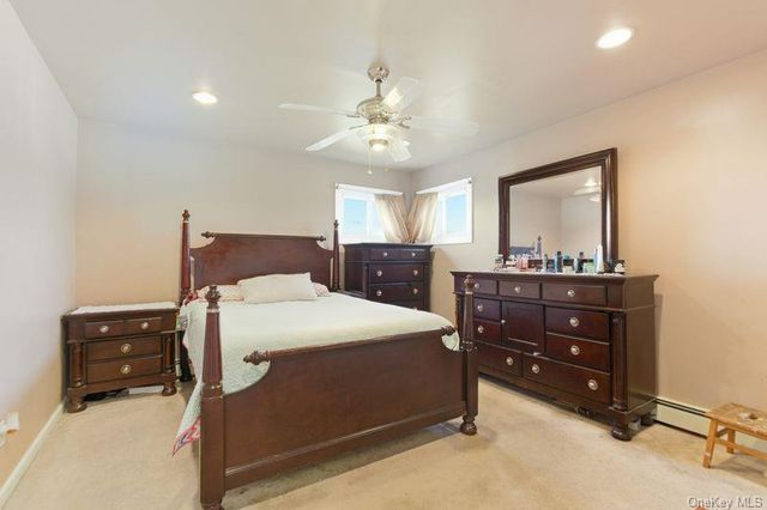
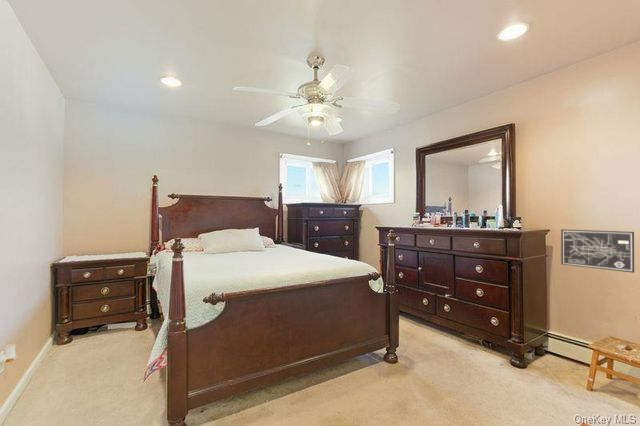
+ wall art [560,228,635,274]
